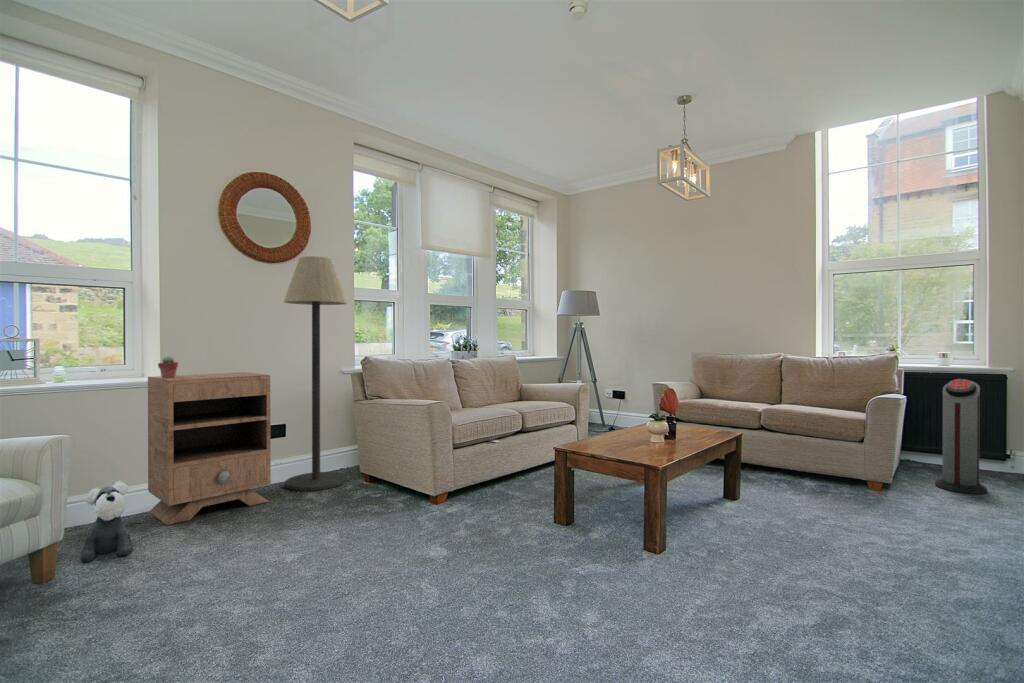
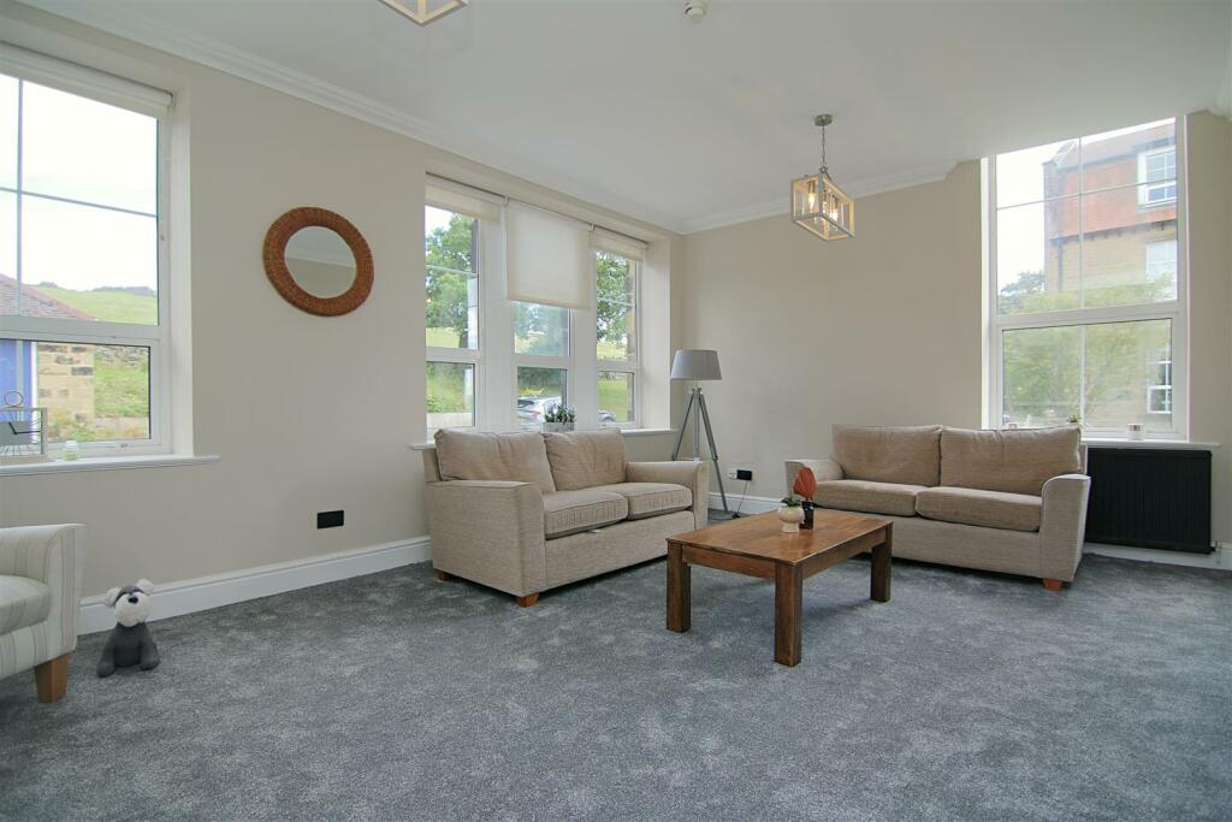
- nightstand [147,371,272,526]
- potted succulent [157,355,179,378]
- floor lamp [283,255,348,492]
- air purifier [934,378,988,495]
